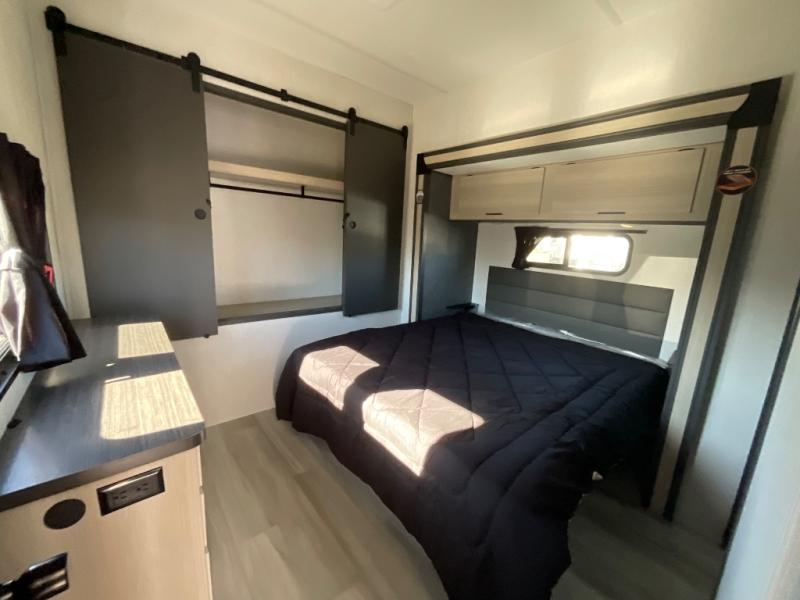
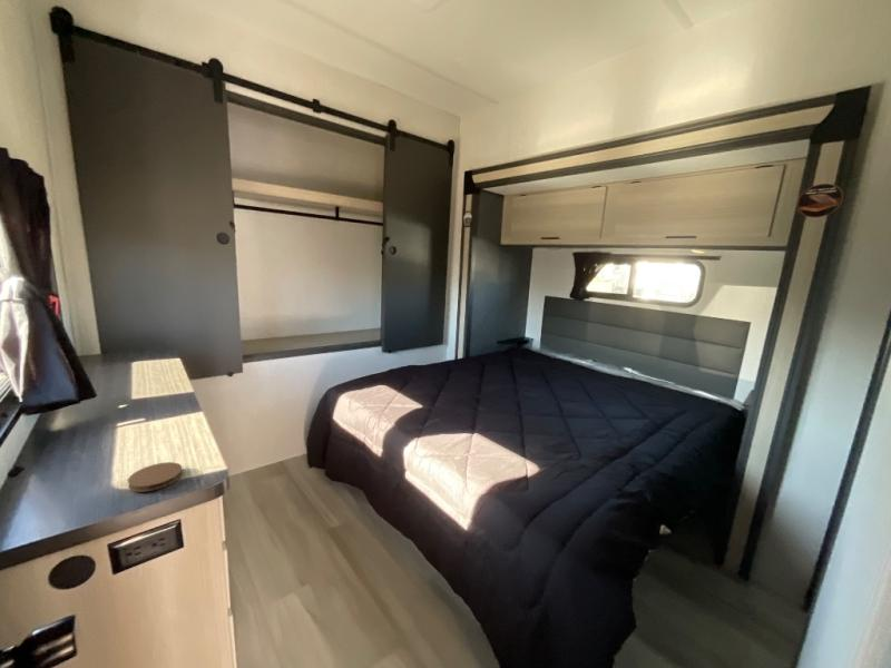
+ coaster [127,461,184,493]
